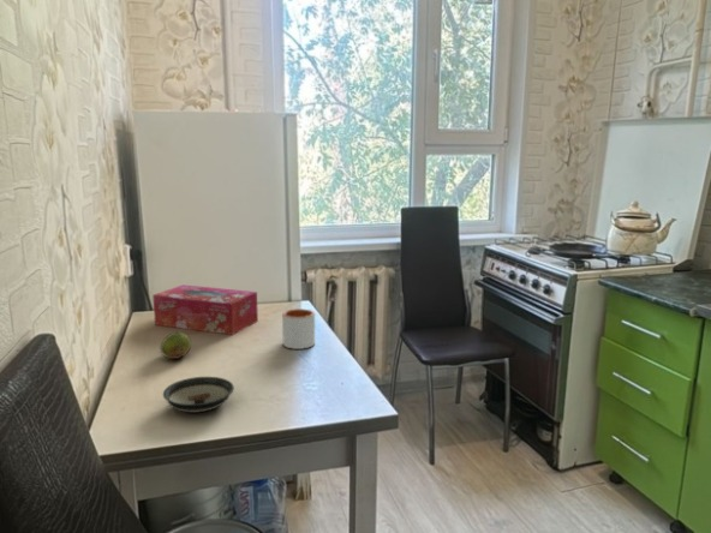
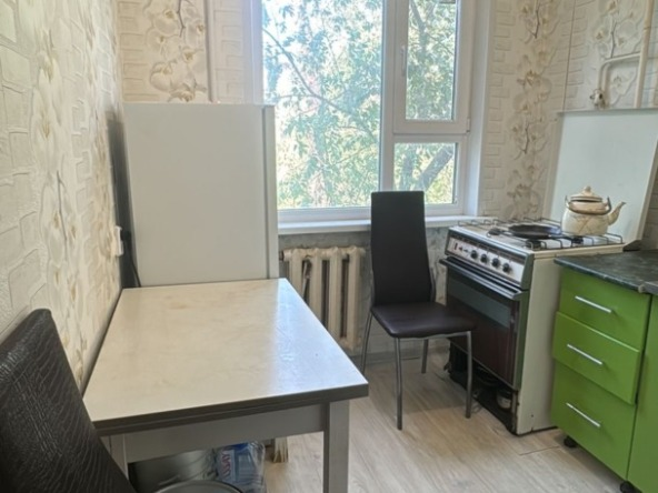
- tissue box [151,283,259,336]
- saucer [162,376,235,414]
- fruit [160,331,192,360]
- mug [281,307,316,351]
